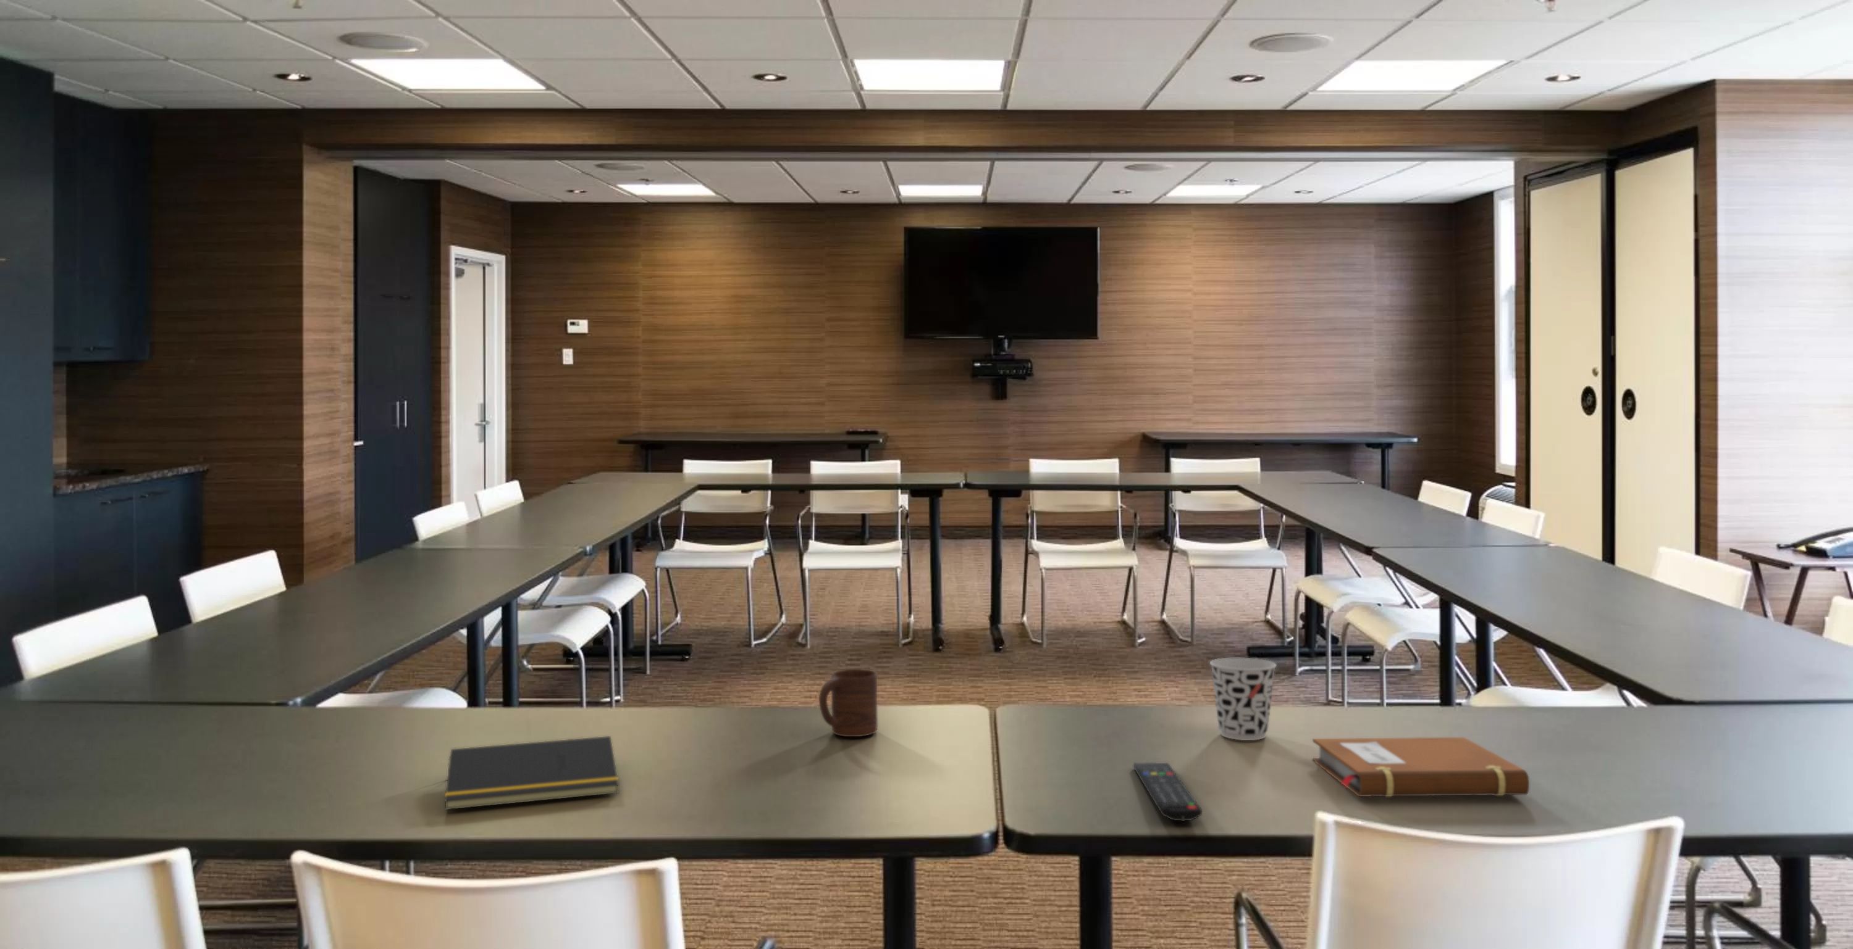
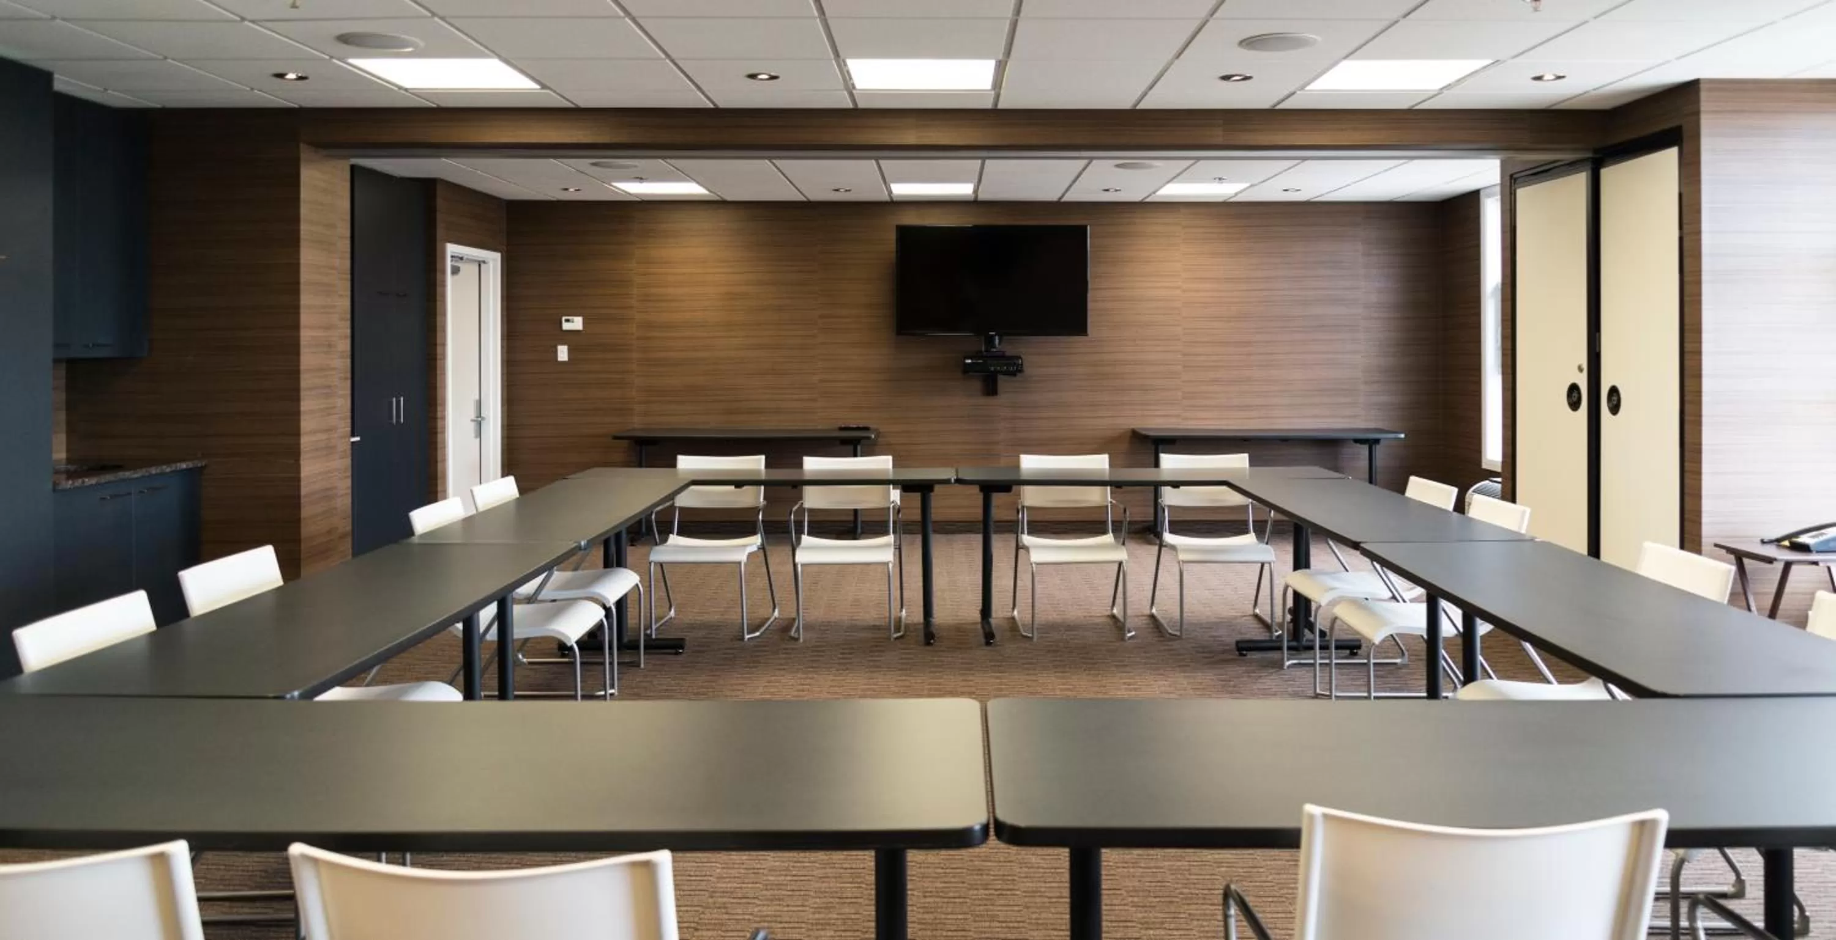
- notepad [444,736,619,810]
- cup [1210,657,1278,741]
- notebook [1312,737,1530,798]
- remote control [1132,763,1203,822]
- cup [819,669,878,737]
